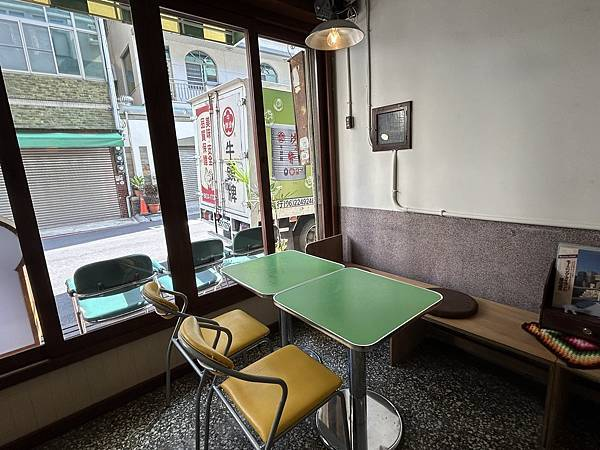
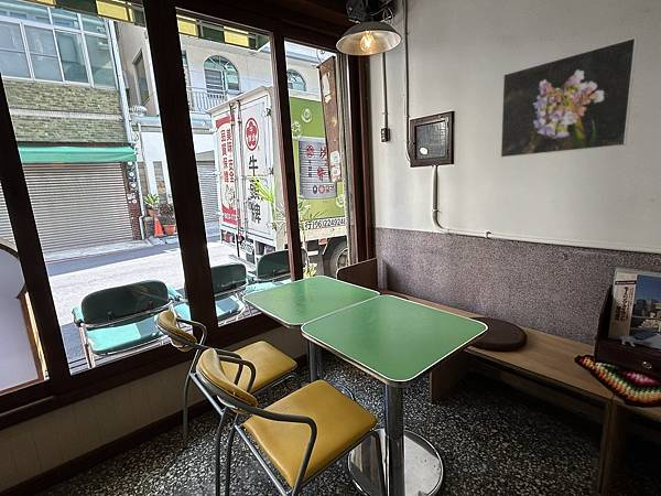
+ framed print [499,36,638,159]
